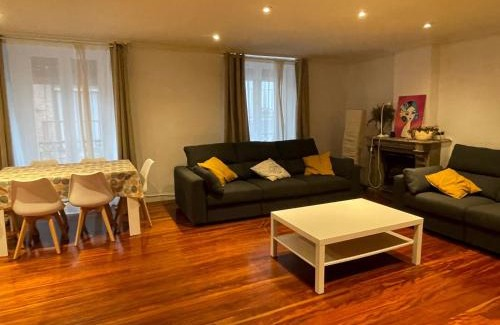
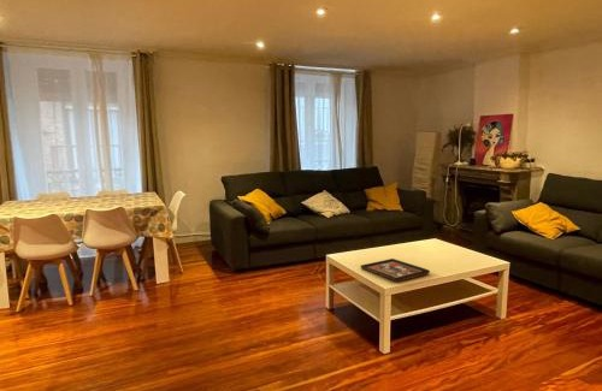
+ decorative tray [359,257,431,283]
